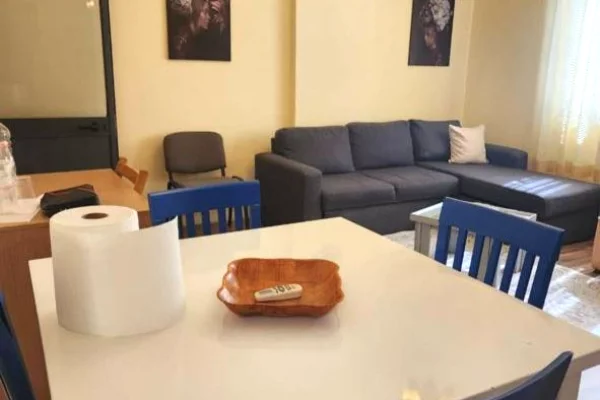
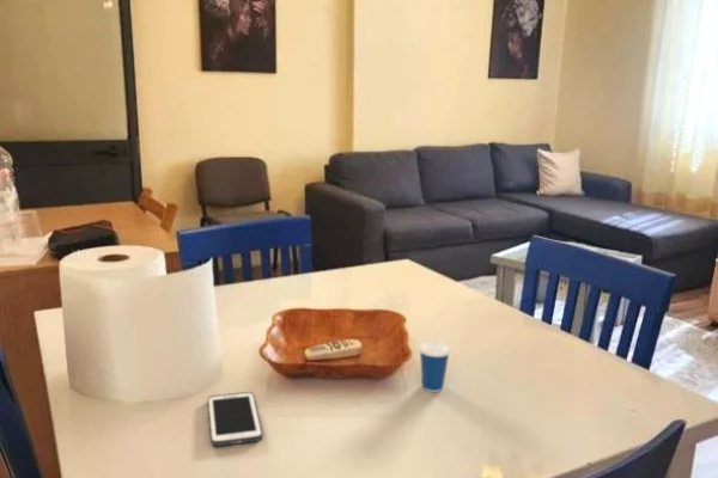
+ cup [418,324,452,393]
+ cell phone [207,391,263,447]
